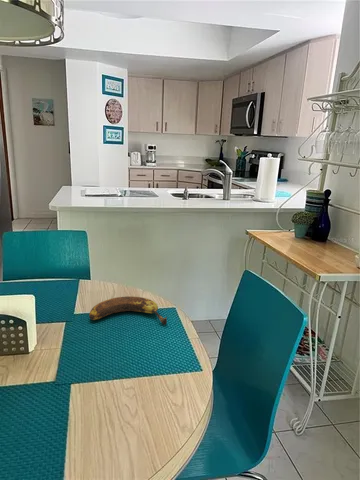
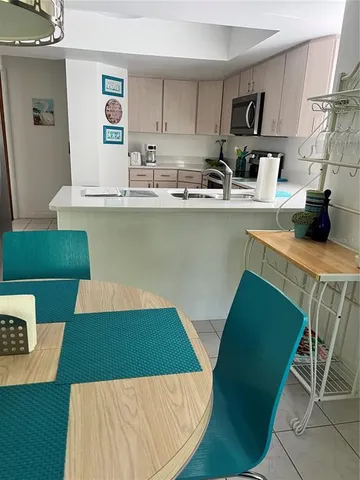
- banana [88,295,168,326]
